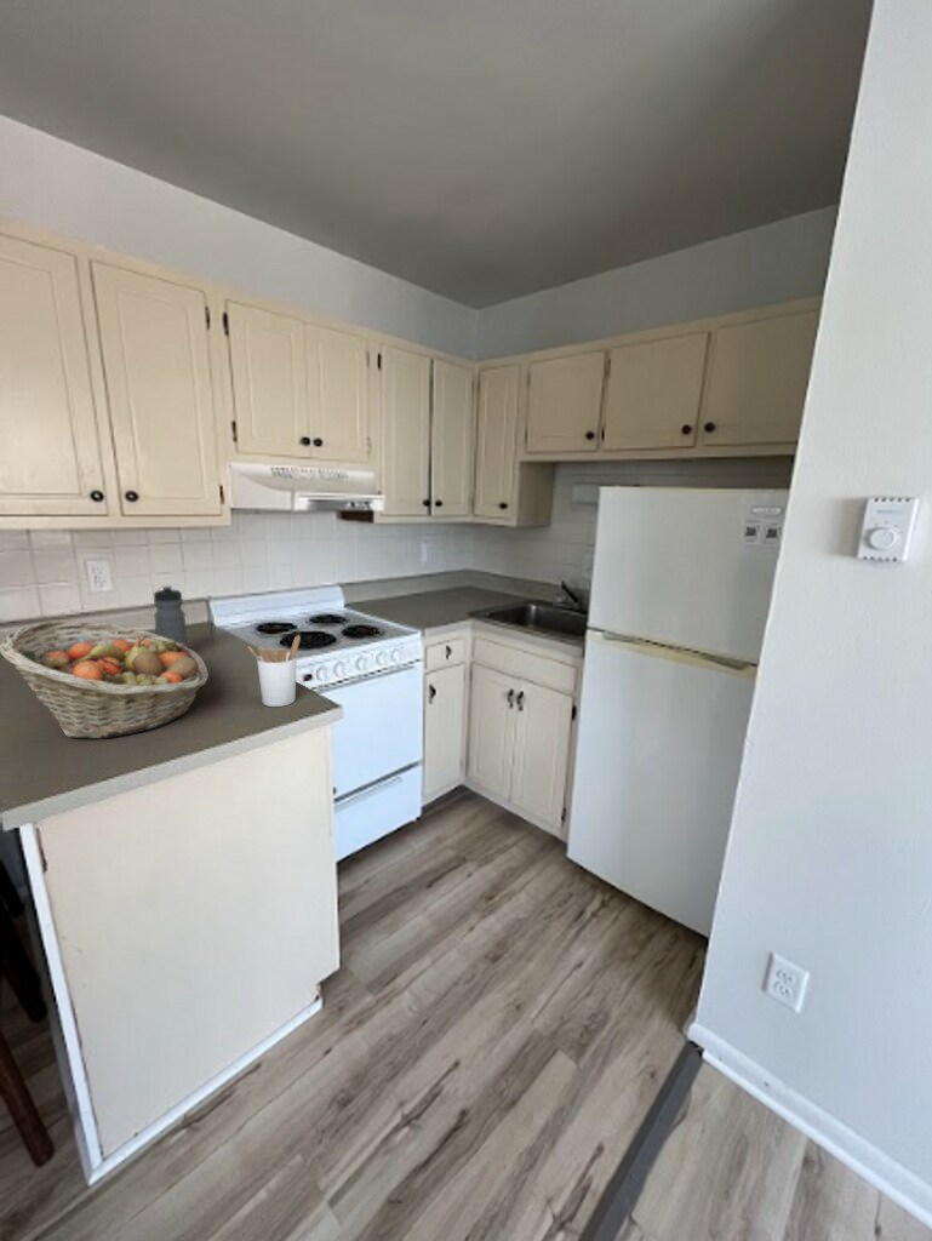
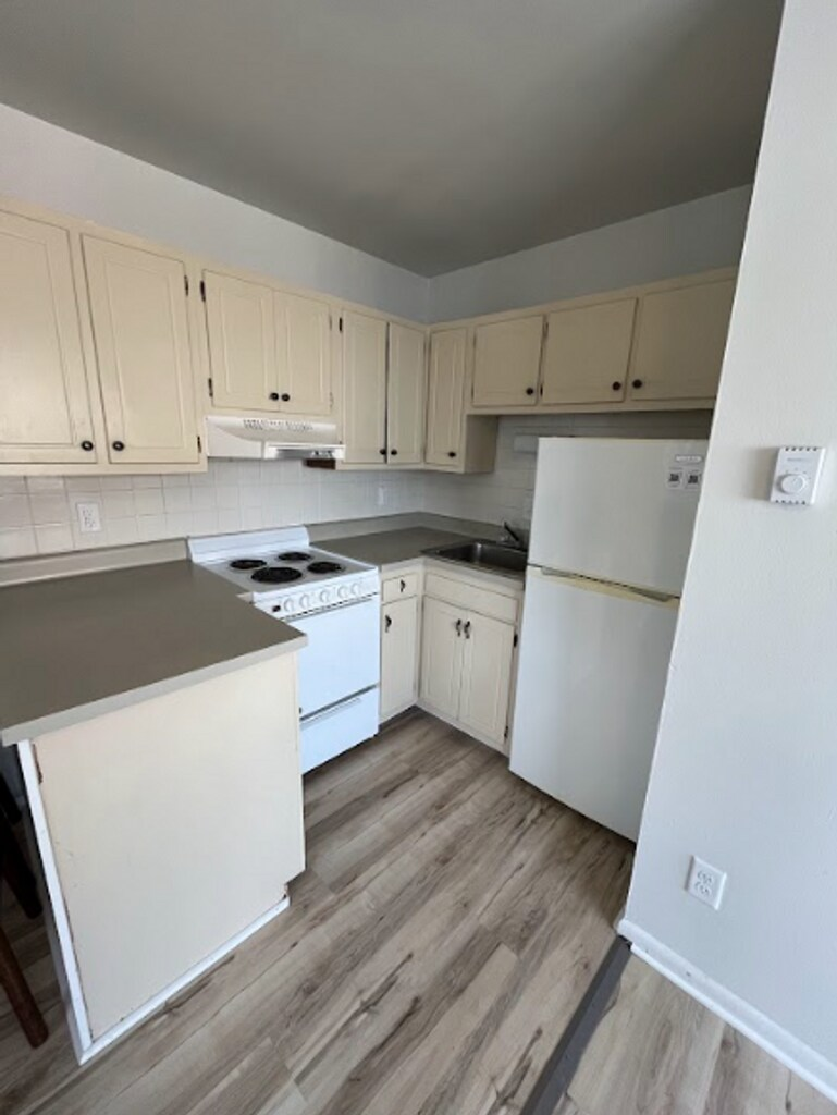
- utensil holder [246,634,302,708]
- water bottle [153,584,189,648]
- fruit basket [0,619,210,740]
